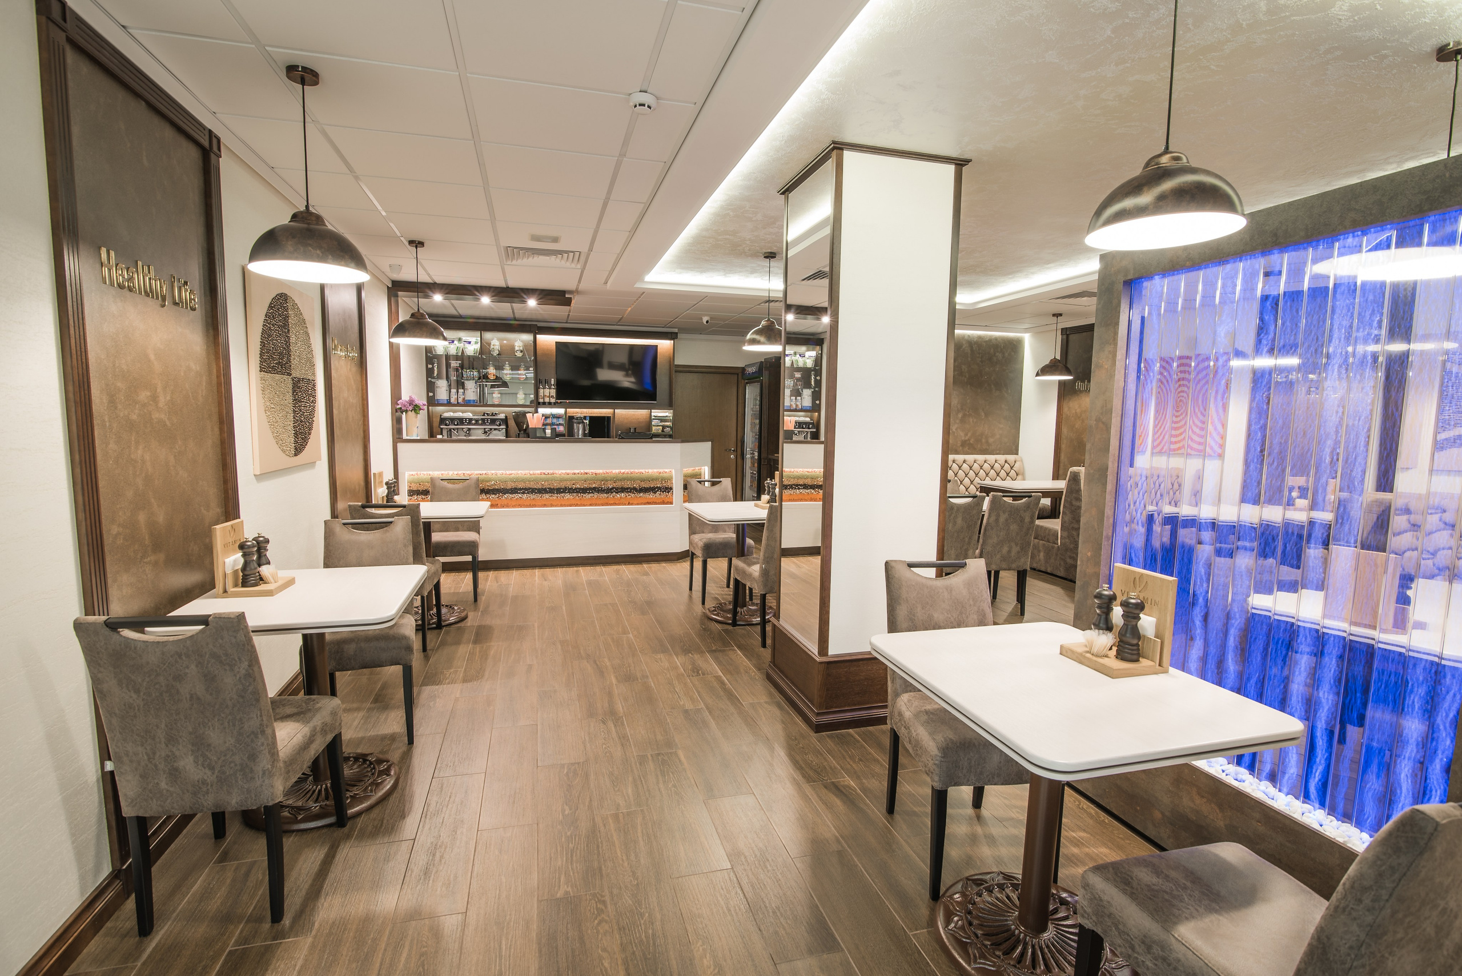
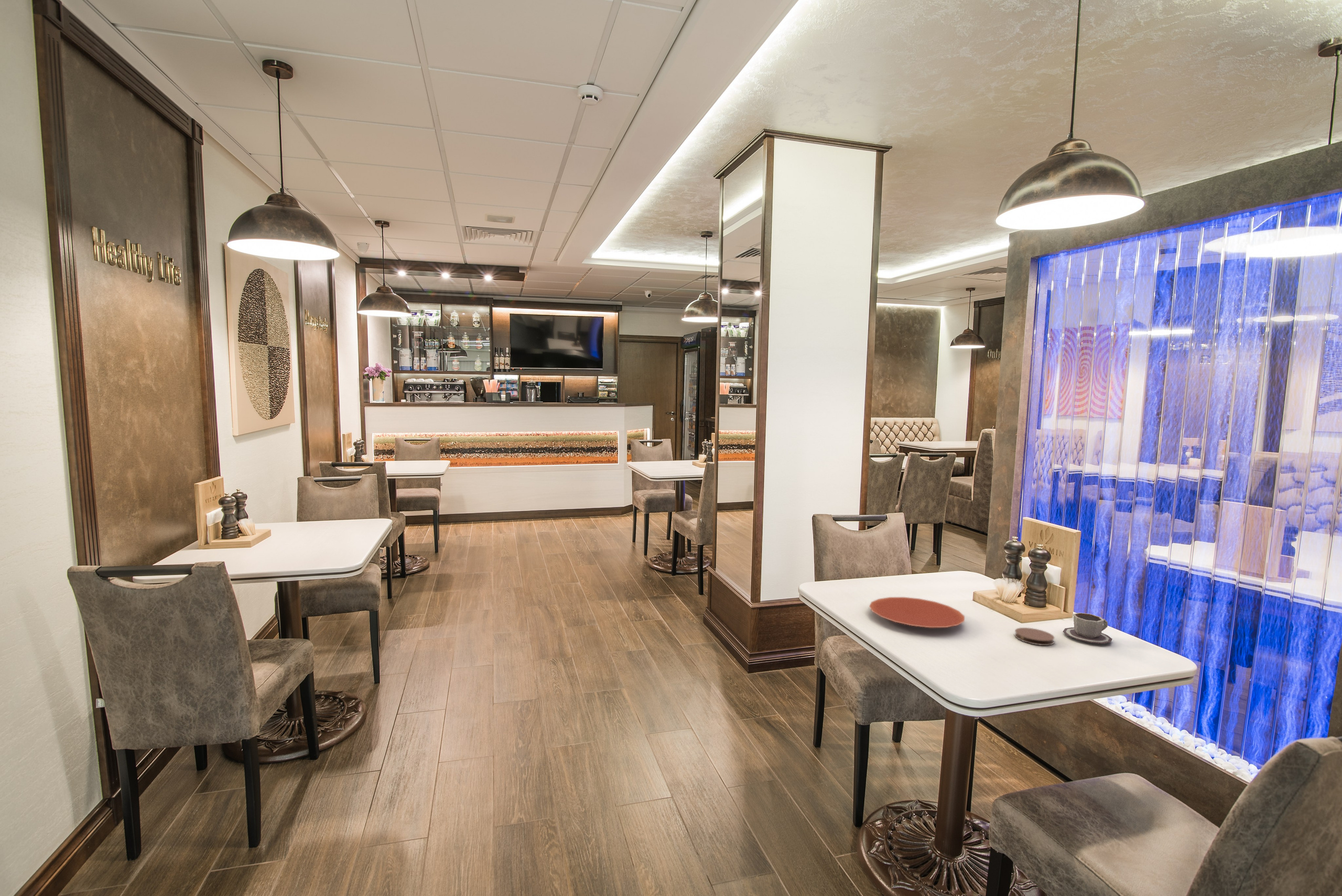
+ coaster [1014,627,1055,646]
+ plate [869,597,965,628]
+ cup [1062,612,1113,644]
